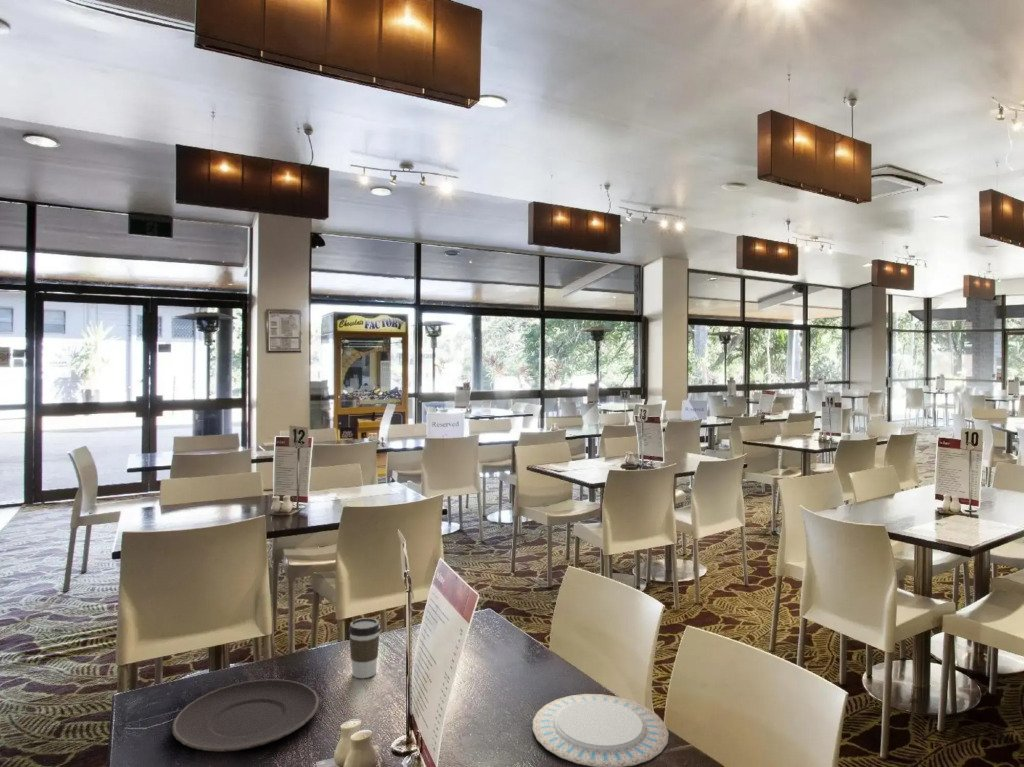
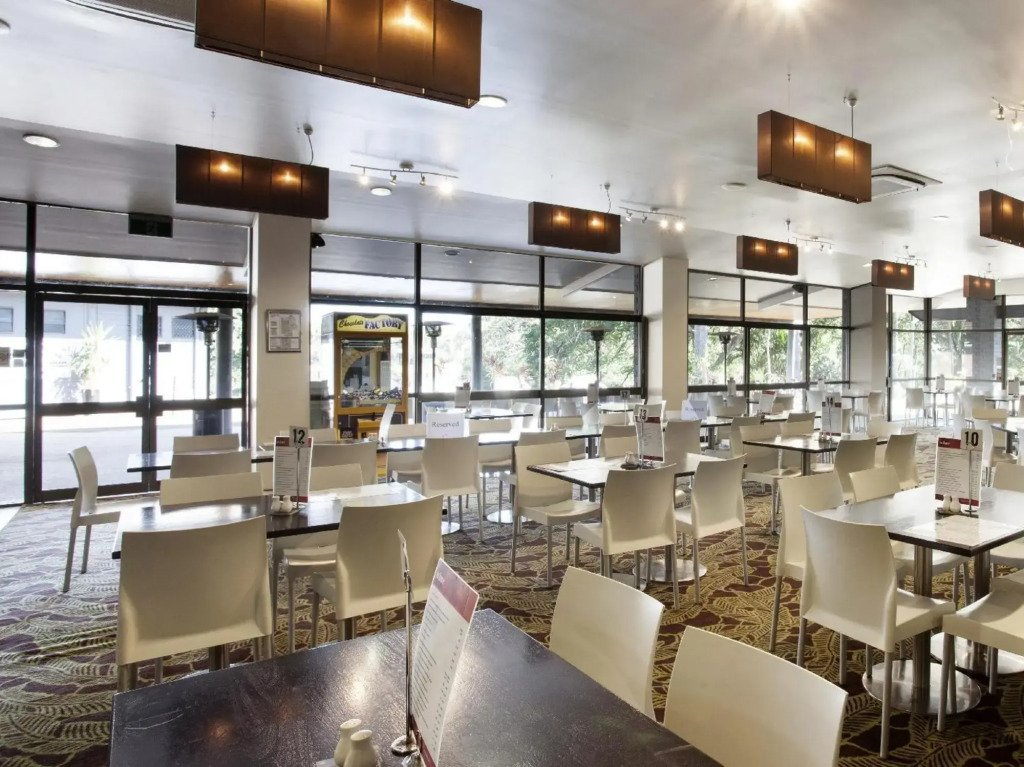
- plate [171,678,320,753]
- coffee cup [348,617,381,679]
- chinaware [532,693,670,767]
